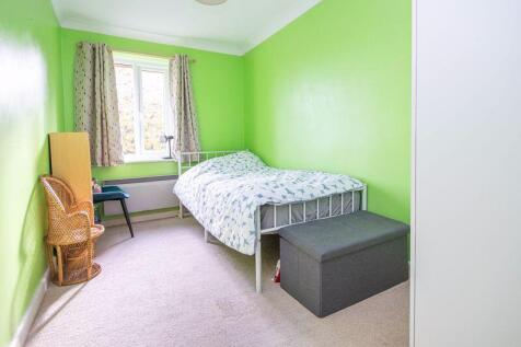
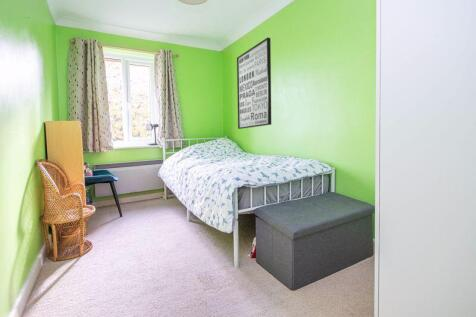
+ wall art [236,36,272,130]
